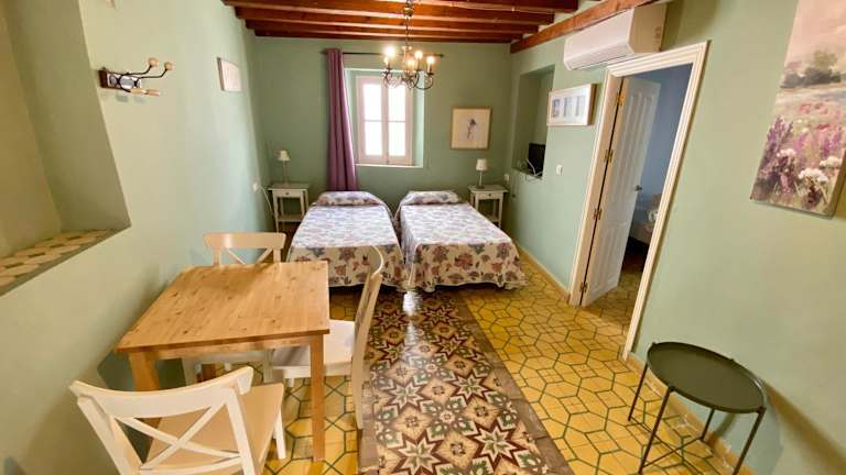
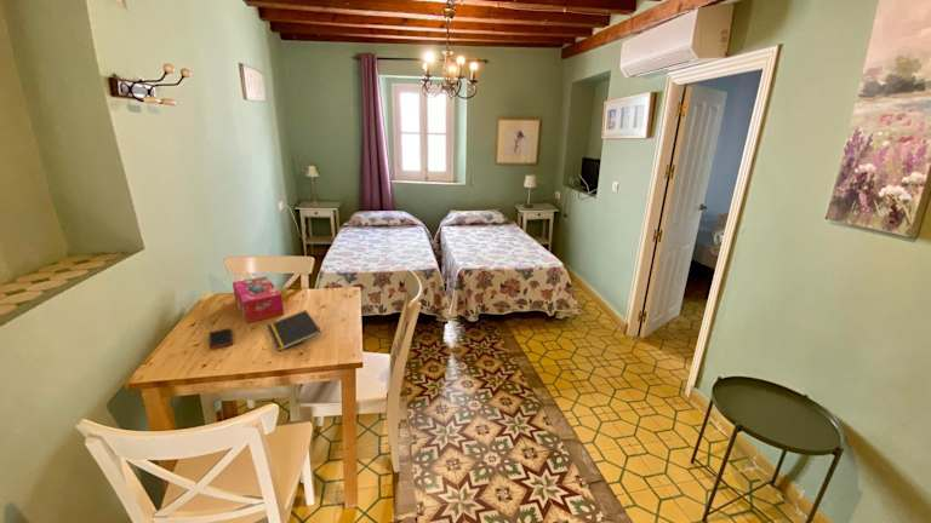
+ notepad [265,309,322,352]
+ tissue box [232,276,285,324]
+ cell phone [209,327,234,350]
